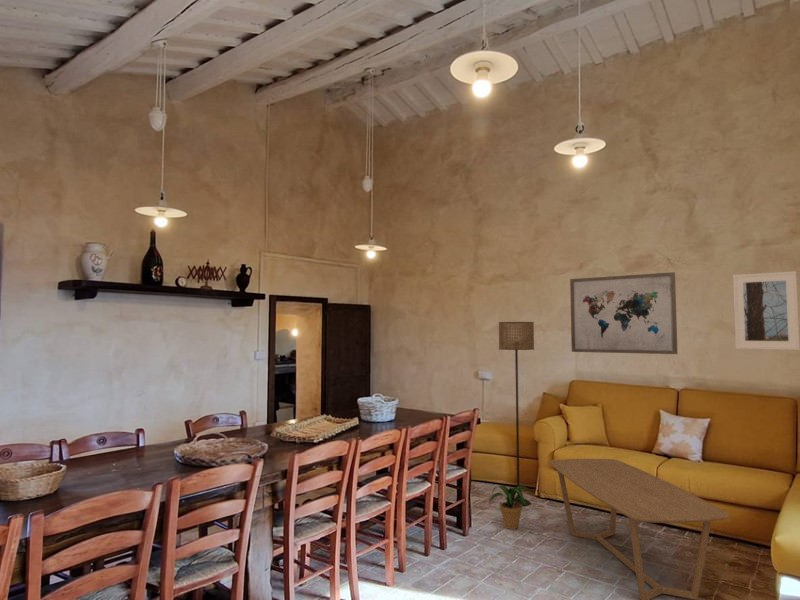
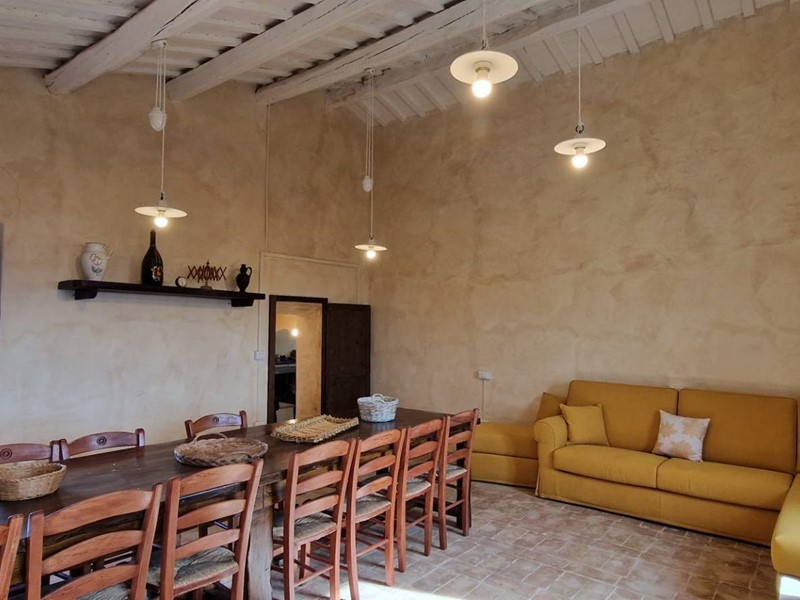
- floor lamp [498,321,535,507]
- potted plant [488,484,531,530]
- wall art [569,271,679,355]
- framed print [732,270,800,351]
- coffee table [548,458,731,600]
